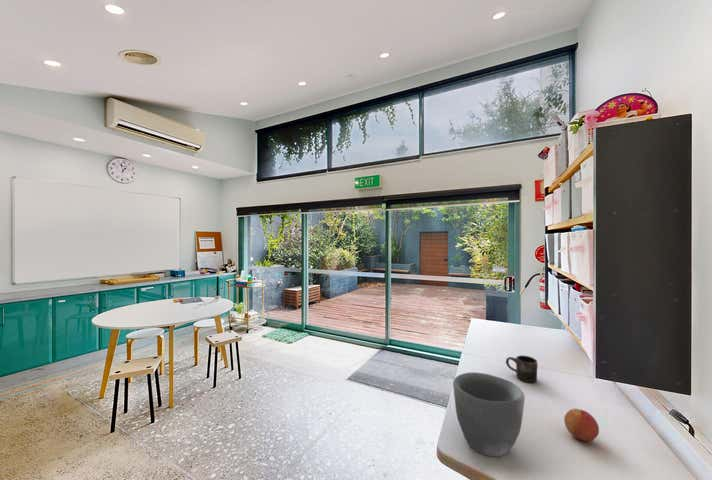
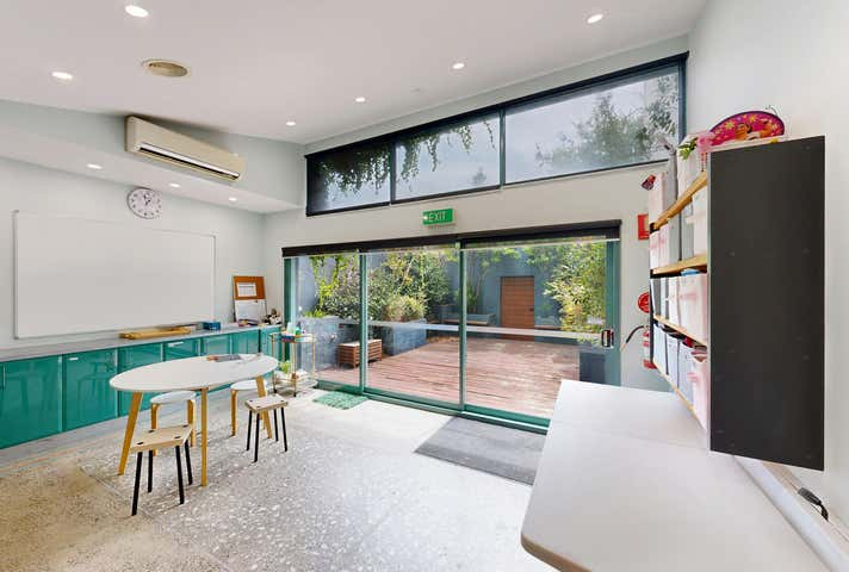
- mug [505,354,539,383]
- bowl [452,371,526,457]
- apple [563,408,600,442]
